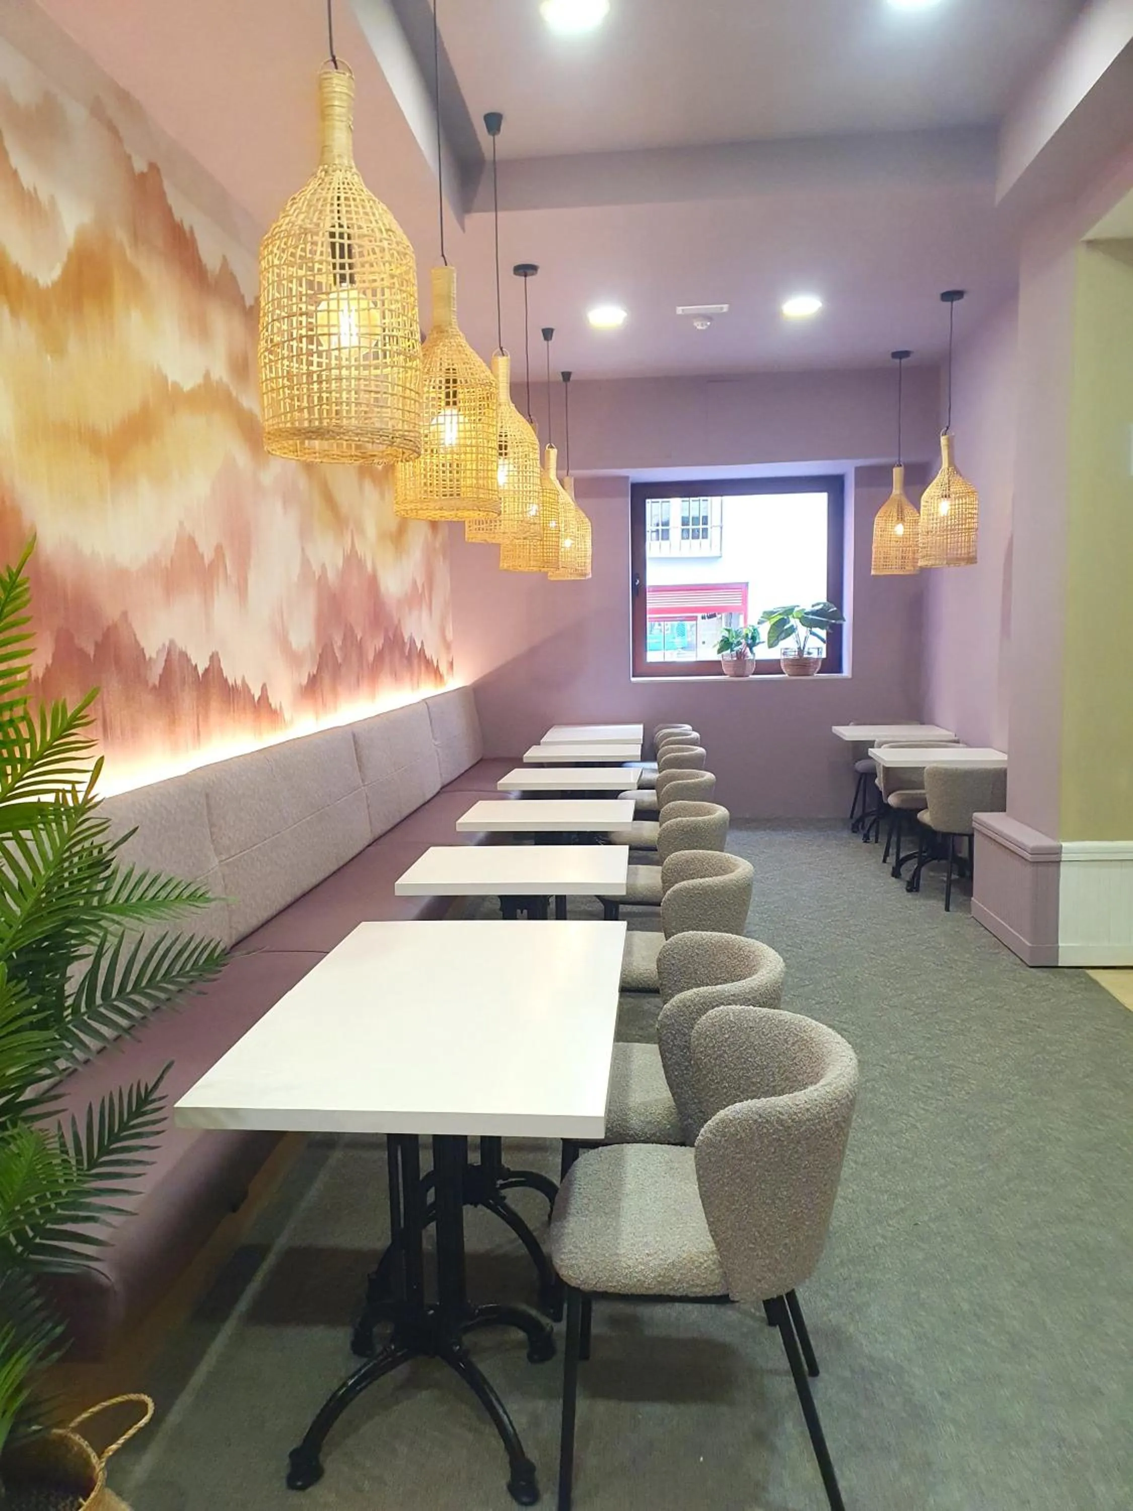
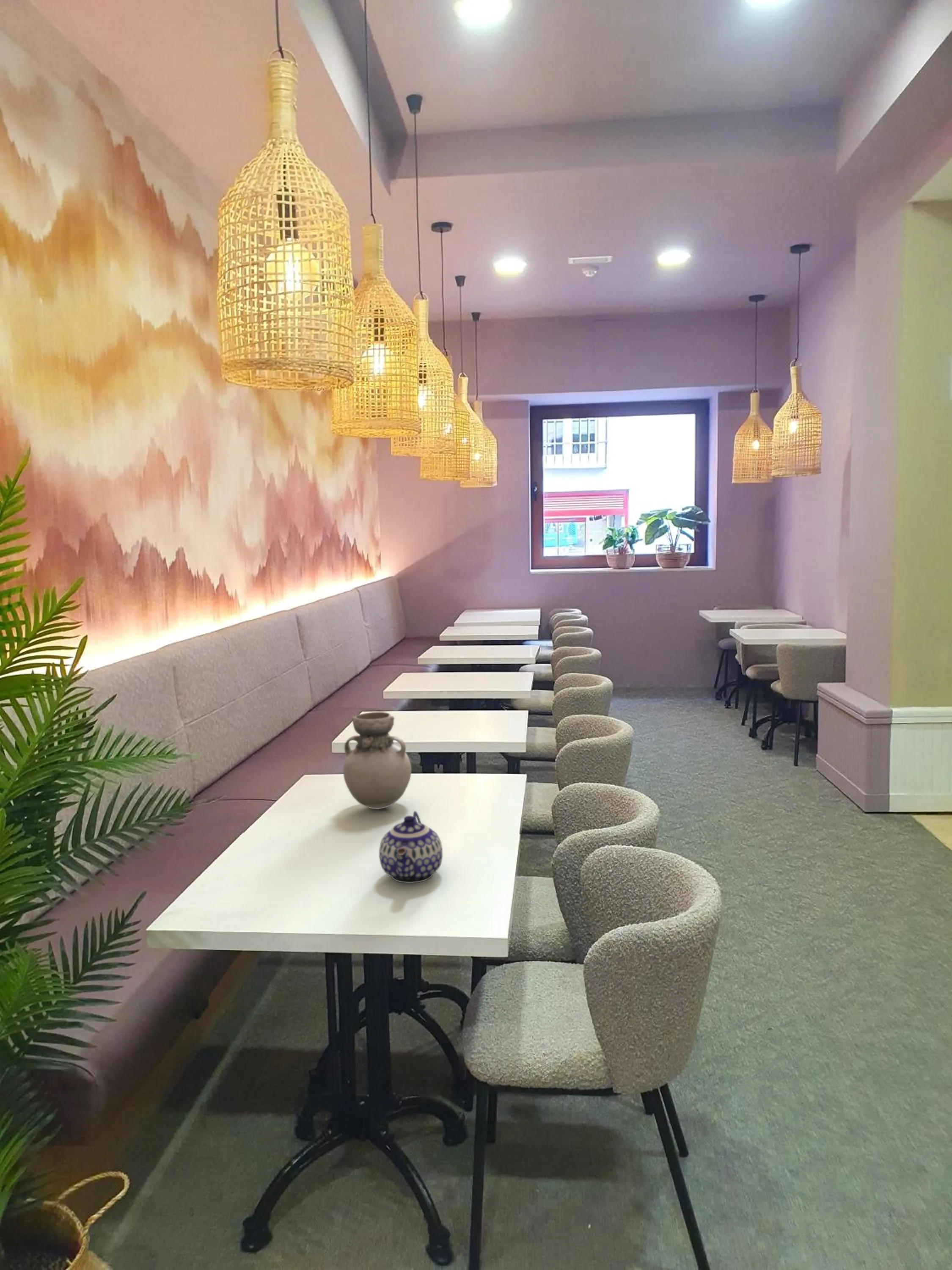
+ teapot [379,810,443,883]
+ vase [343,712,412,810]
